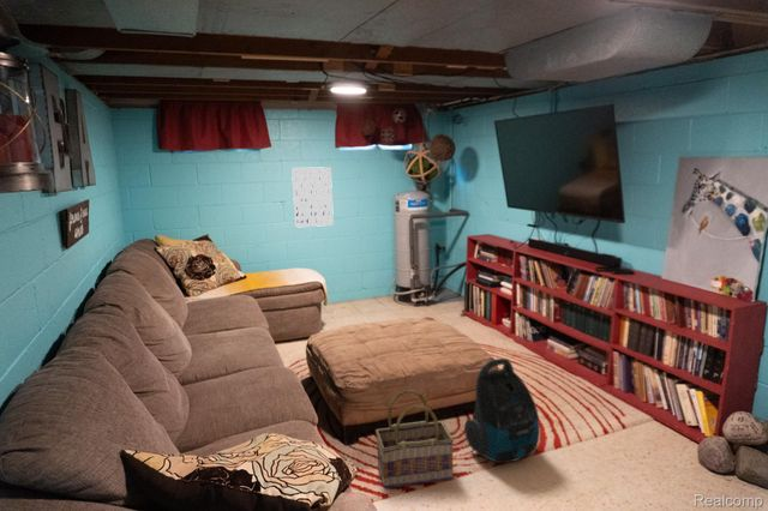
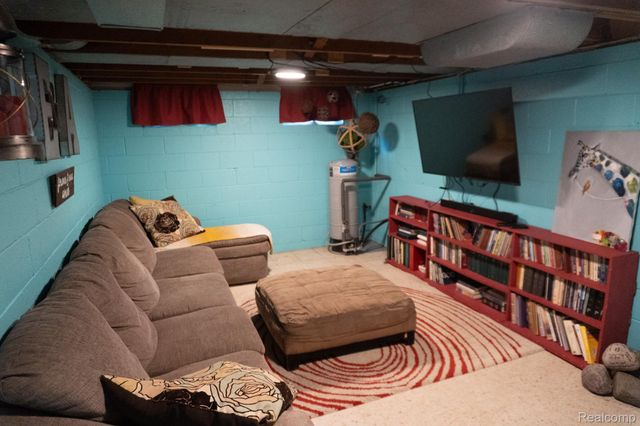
- wall art [290,166,335,229]
- basket [374,389,455,489]
- vacuum cleaner [463,357,541,464]
